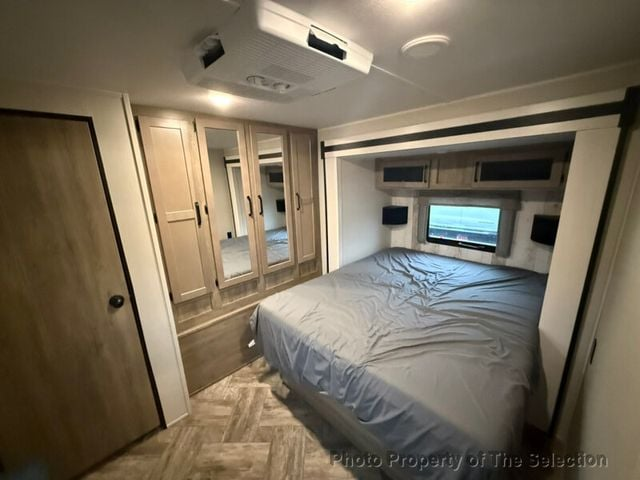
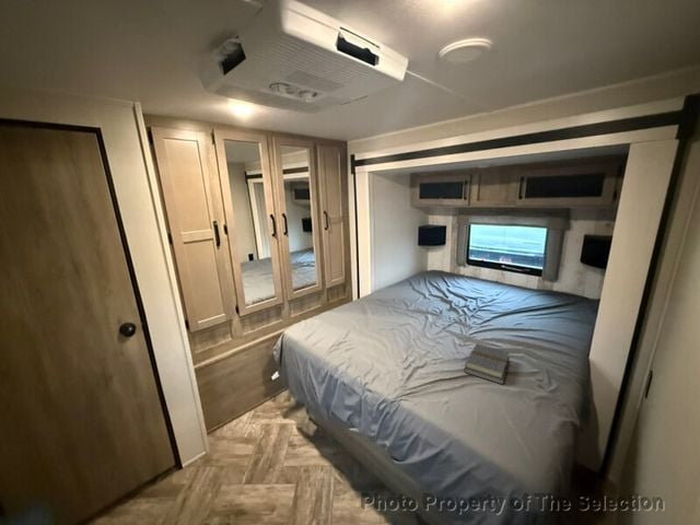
+ book [463,342,511,386]
